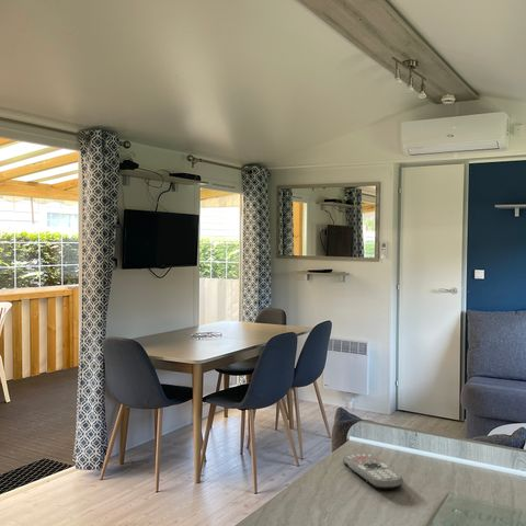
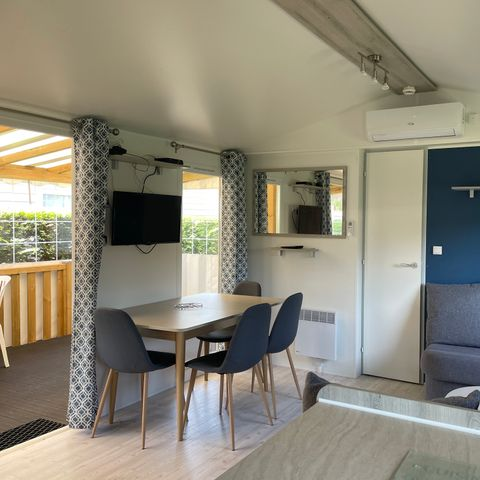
- remote control [341,451,404,490]
